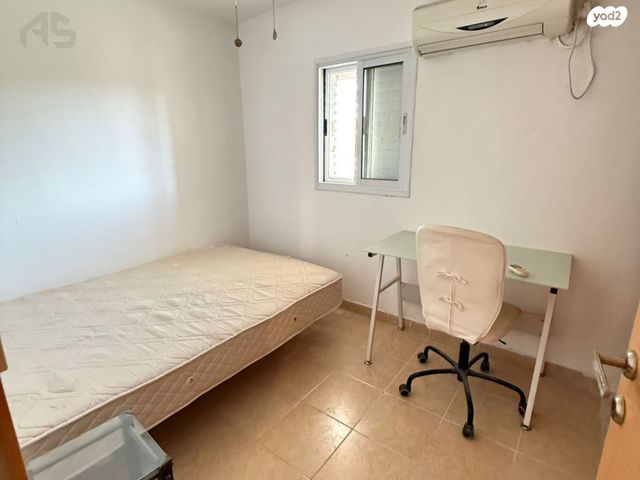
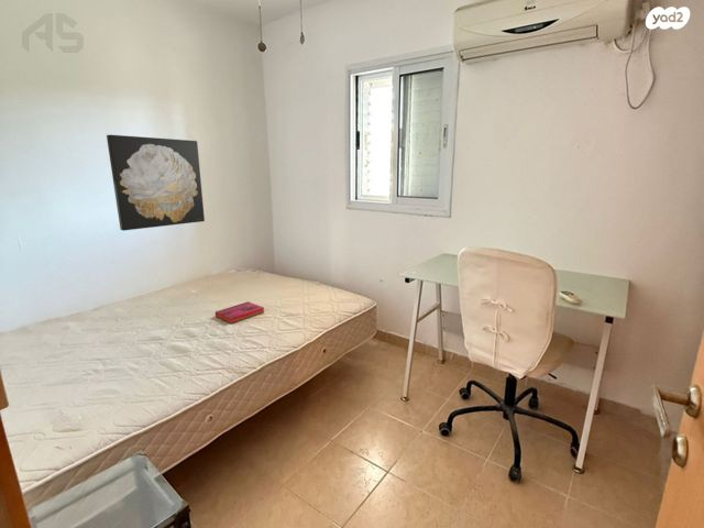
+ wall art [106,134,206,232]
+ hardback book [215,300,266,324]
